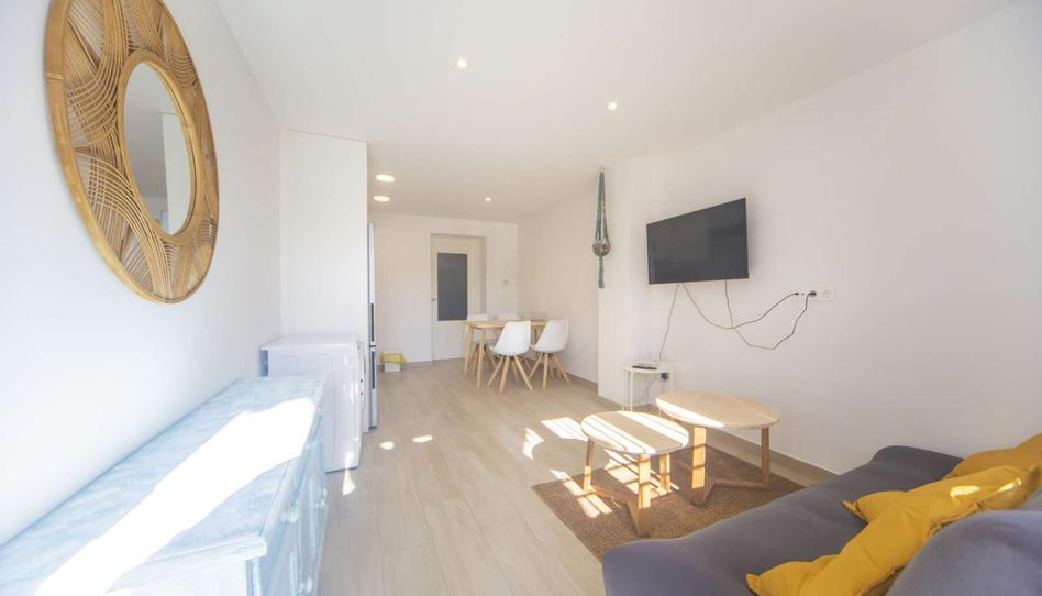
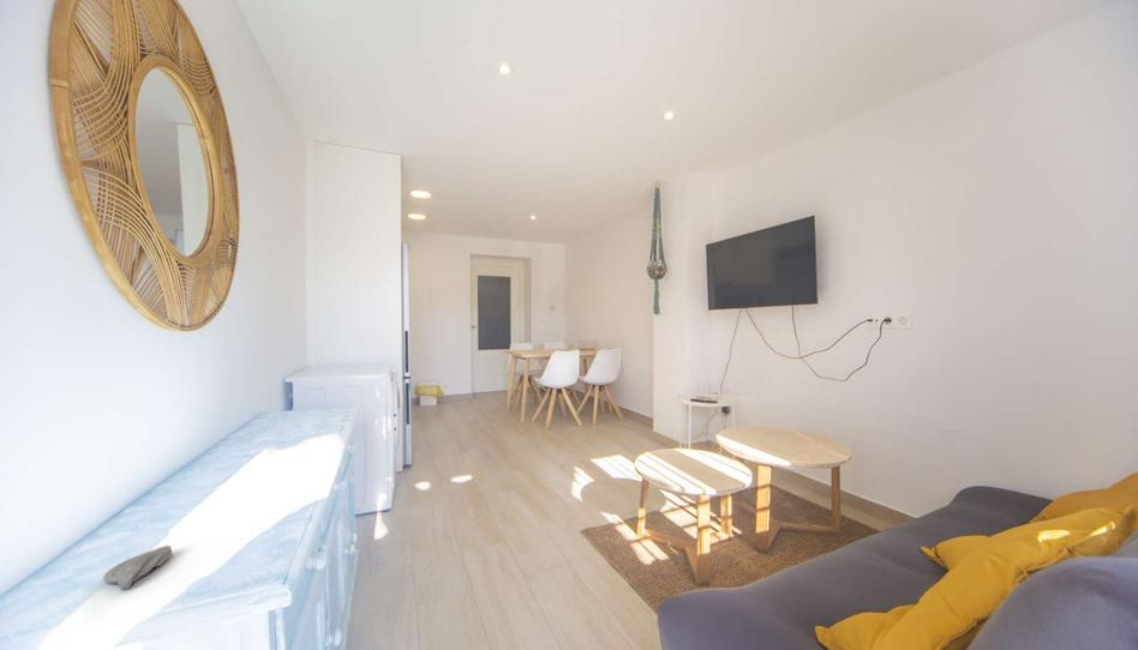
+ seashell [102,544,174,590]
